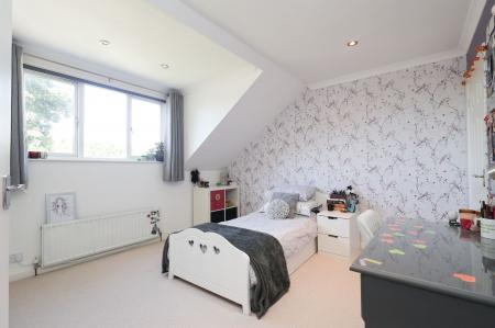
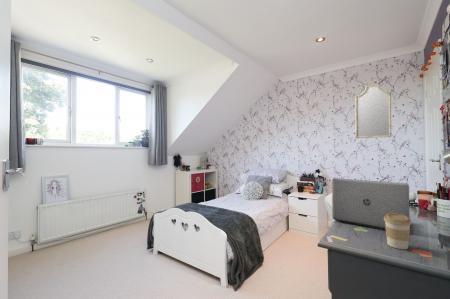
+ home mirror [354,83,392,139]
+ coffee cup [384,213,413,250]
+ laptop [331,177,410,231]
